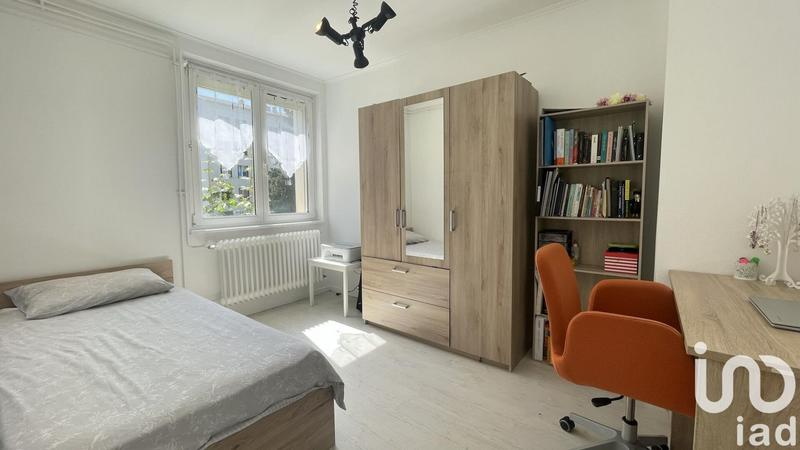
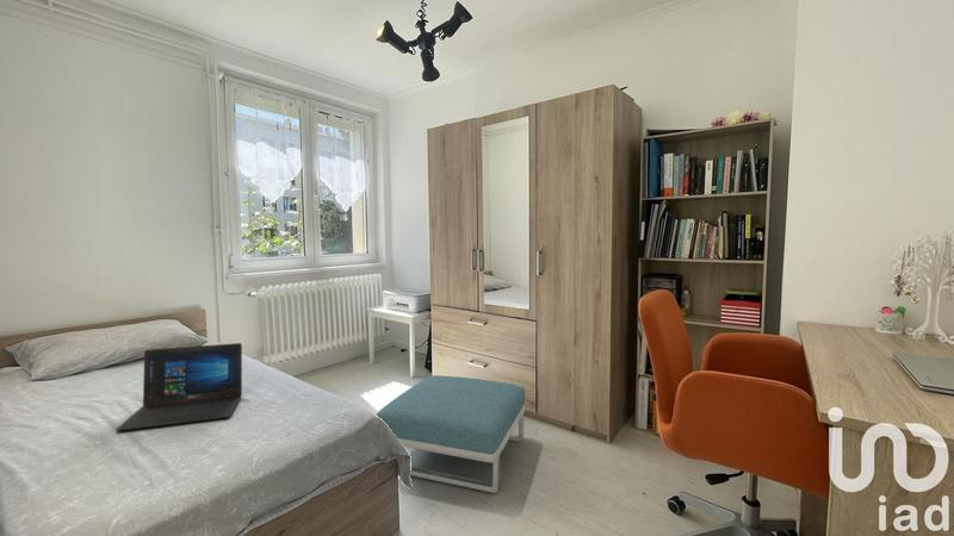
+ footstool [376,374,526,494]
+ laptop [114,342,243,432]
